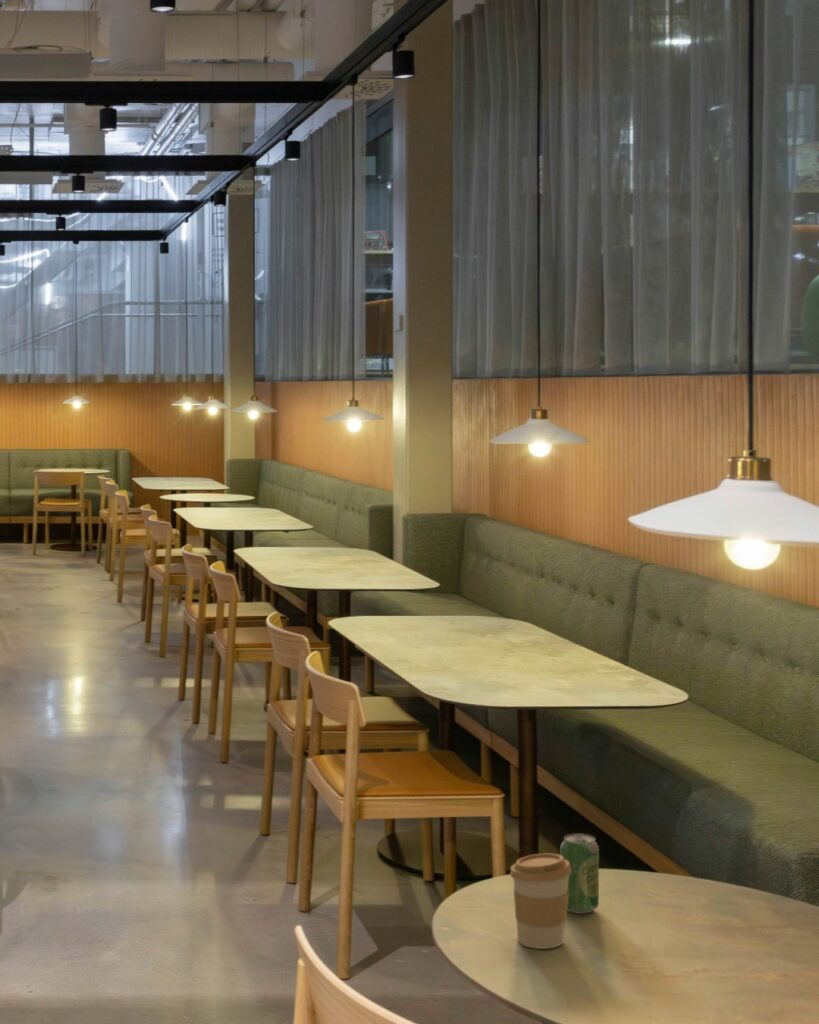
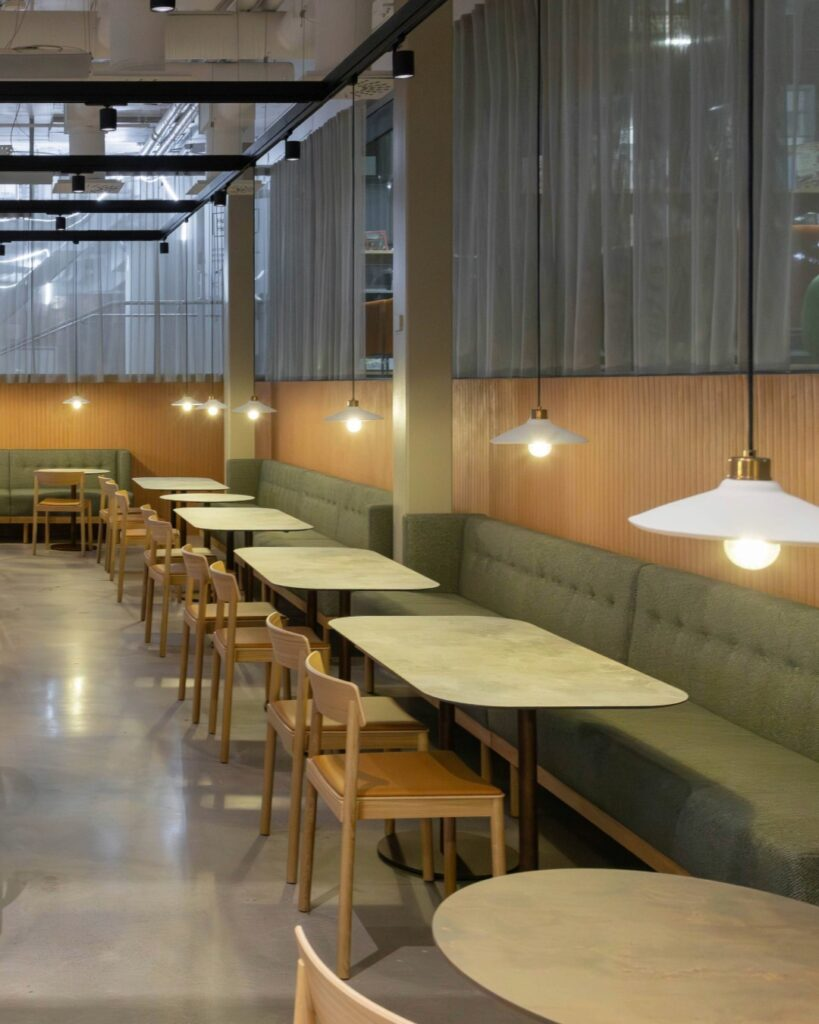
- beverage can [560,832,600,915]
- coffee cup [509,853,571,950]
